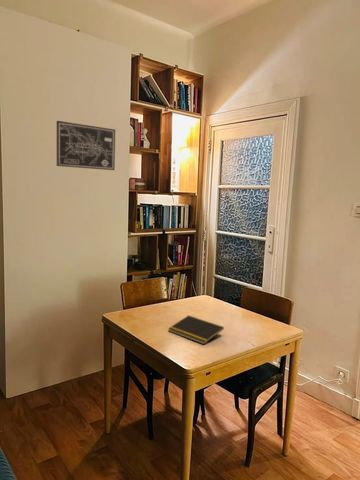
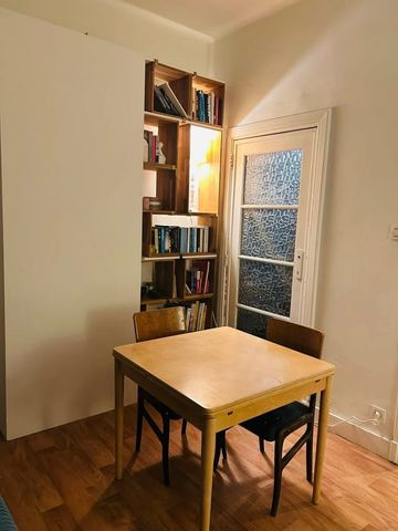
- wall art [56,120,116,171]
- notepad [167,314,225,345]
